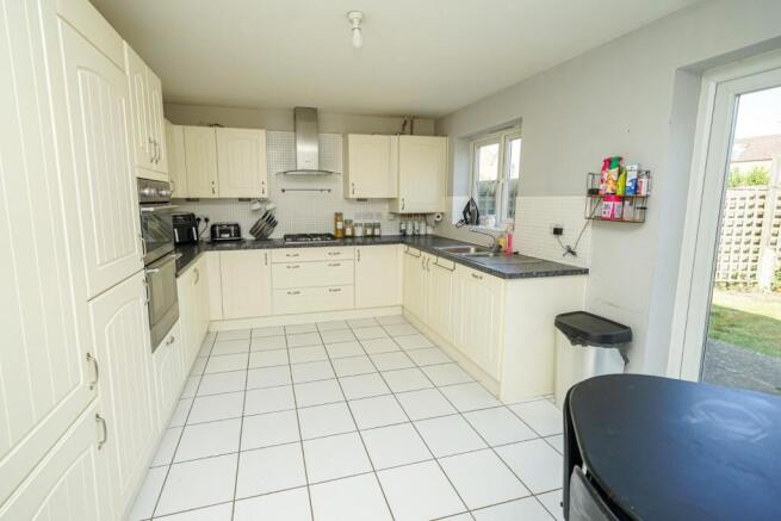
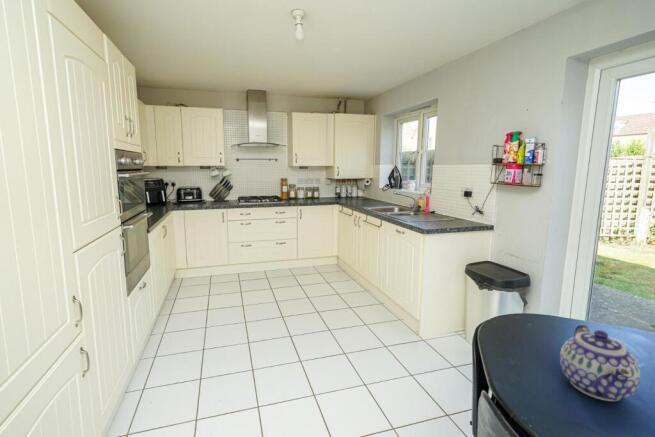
+ teapot [559,324,642,402]
